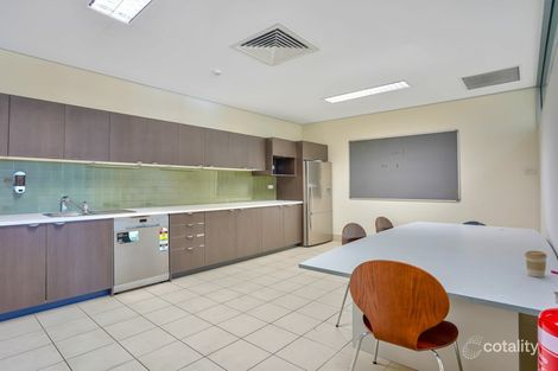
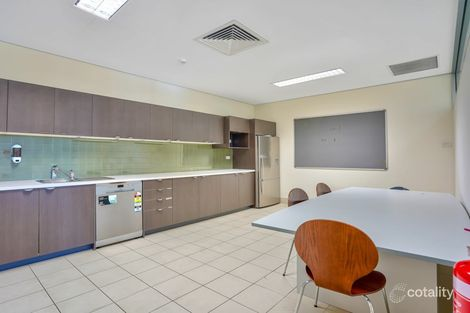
- coffee cup [524,250,549,279]
